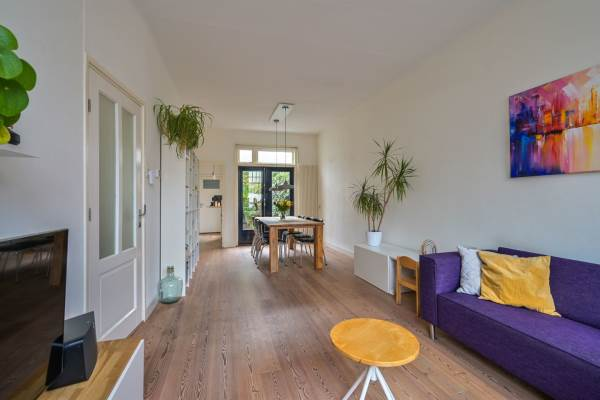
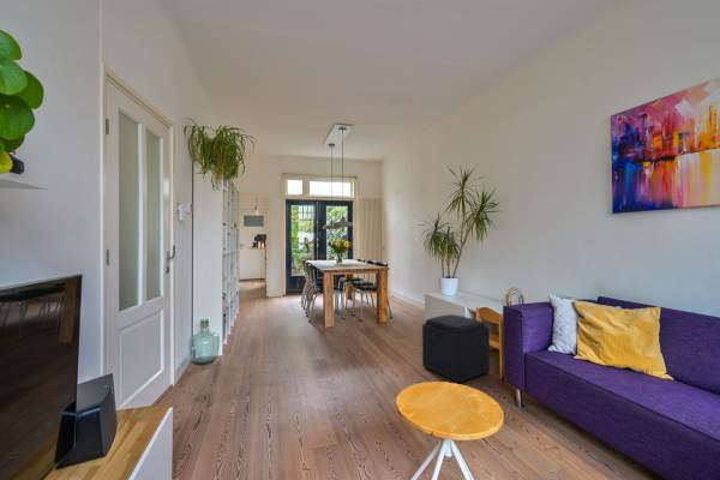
+ ottoman [421,313,491,384]
